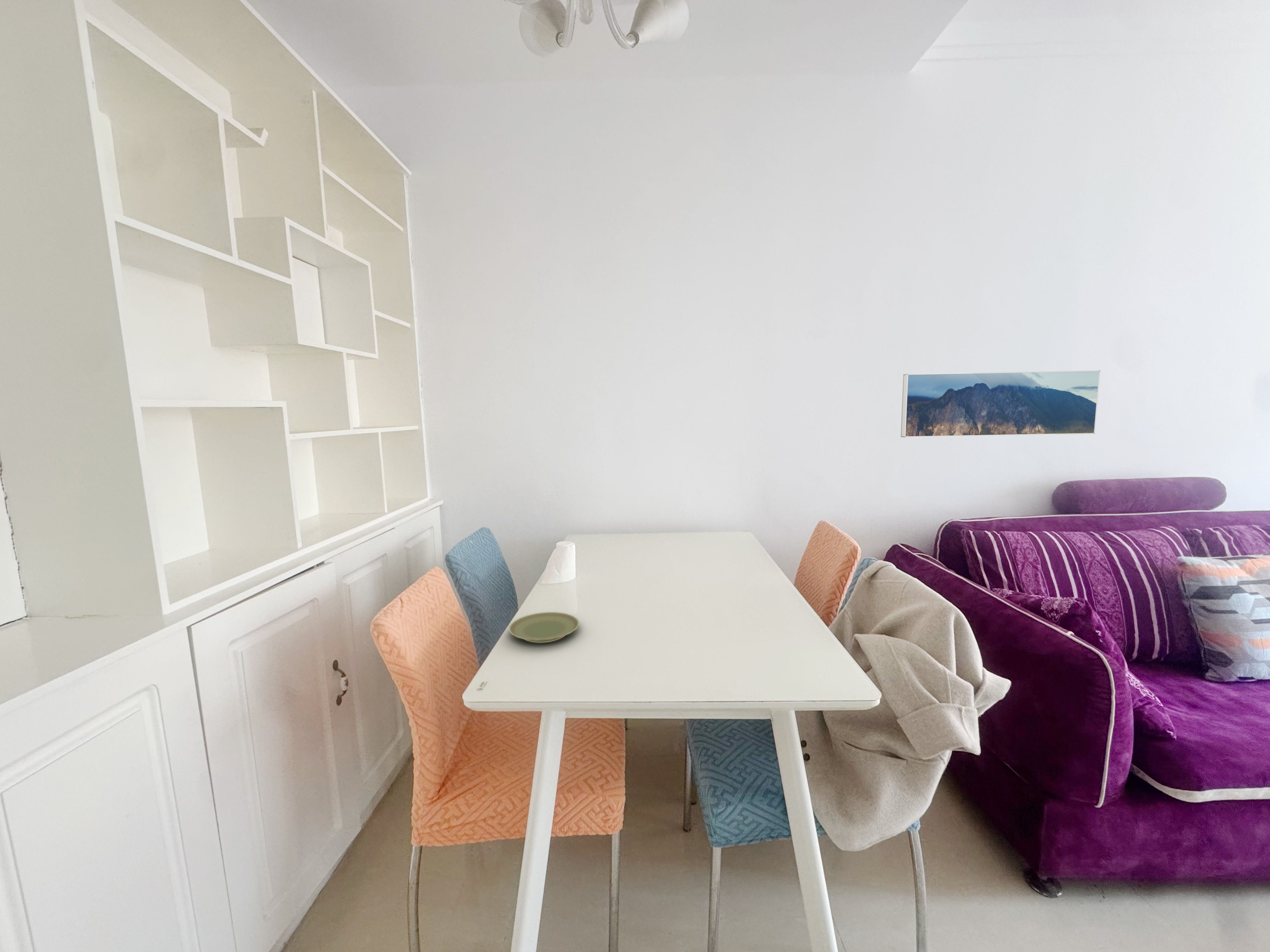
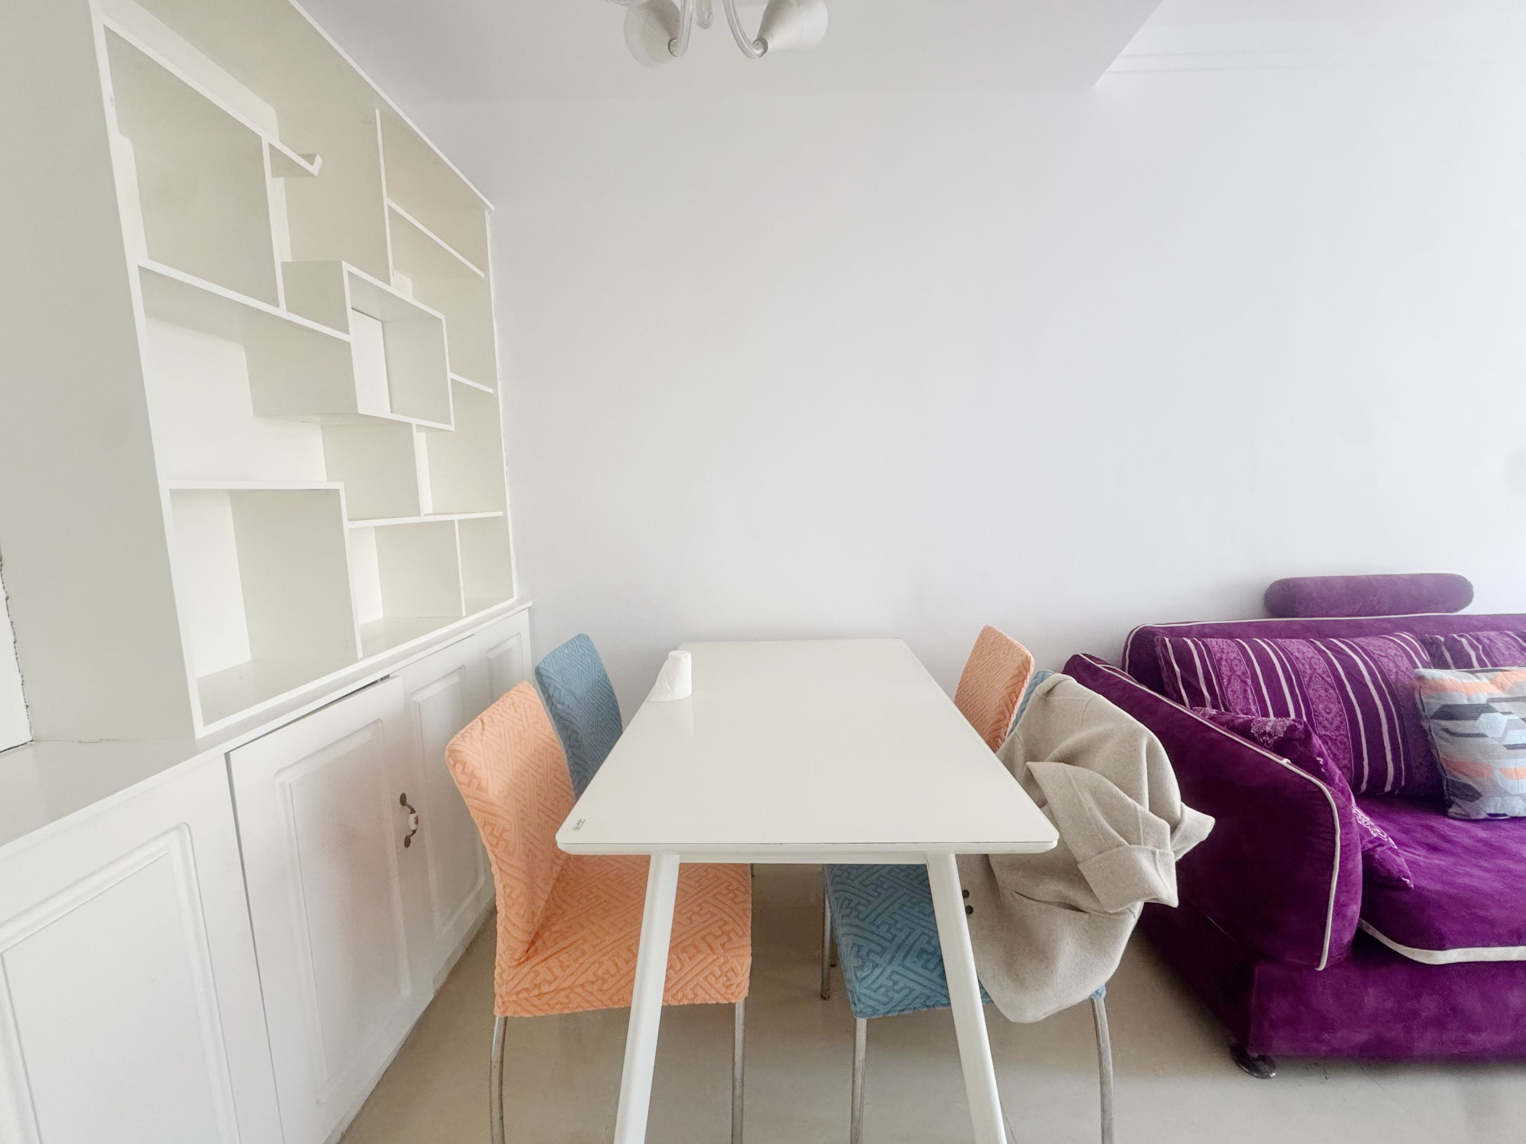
- plate [509,612,580,643]
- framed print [901,370,1101,438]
